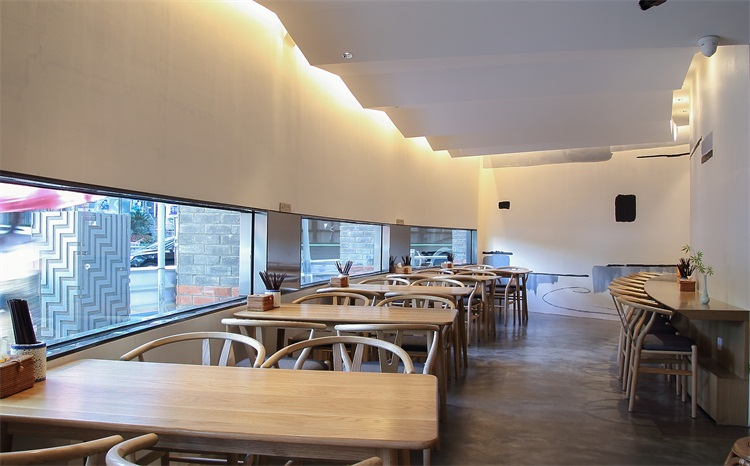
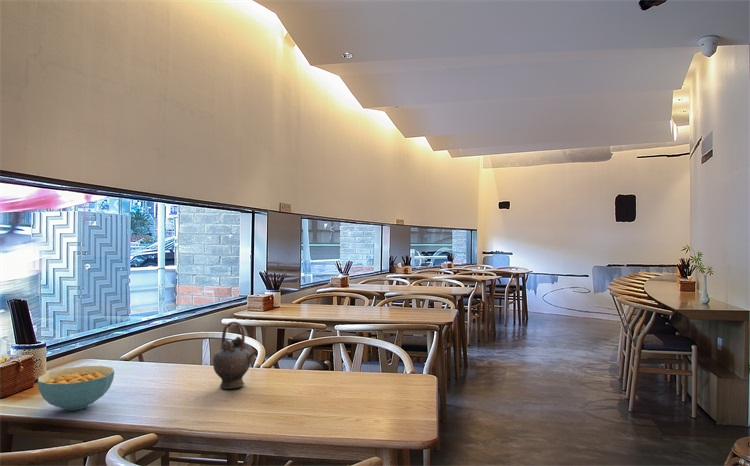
+ teapot [212,321,258,390]
+ cereal bowl [37,365,115,411]
